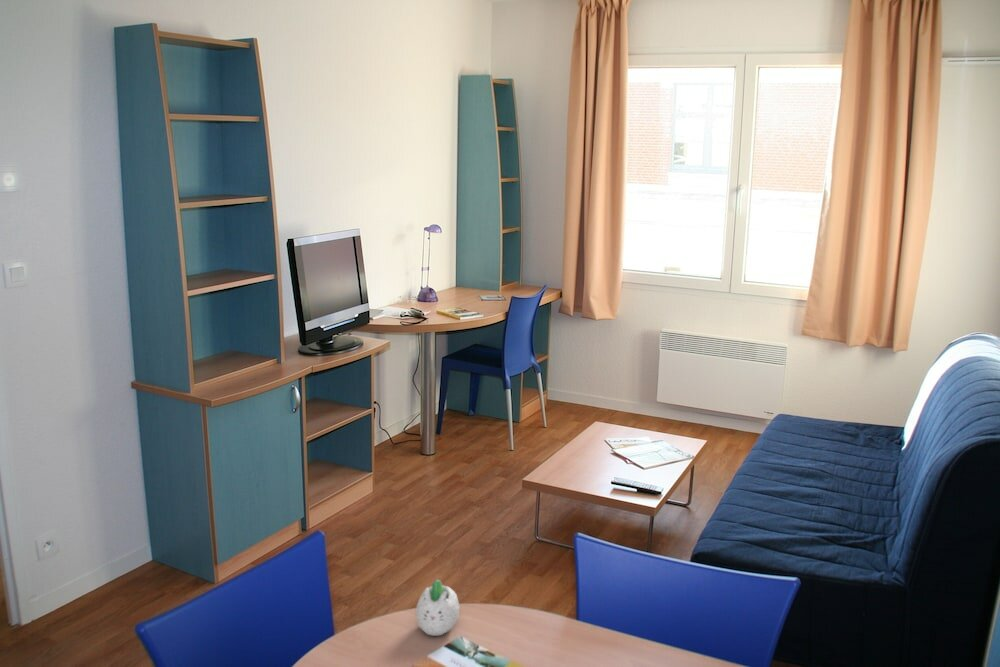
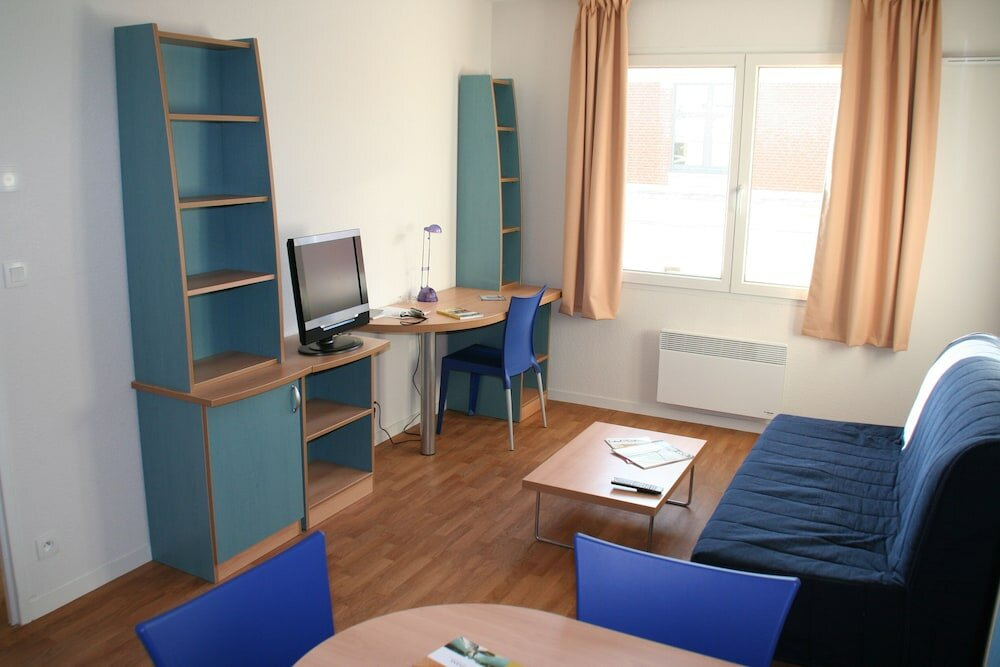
- succulent planter [415,579,461,637]
